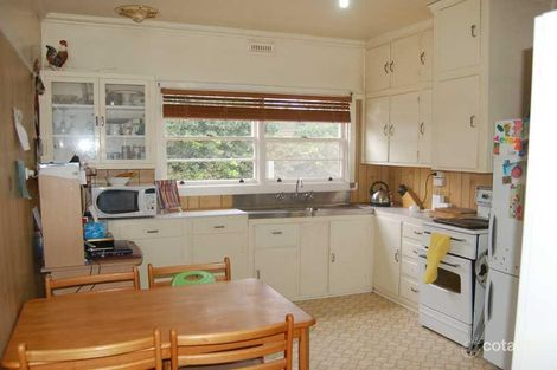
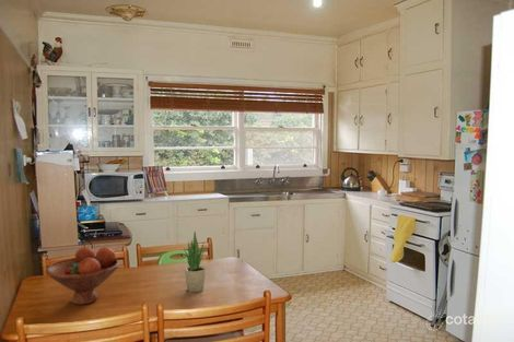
+ fruit bowl [45,246,120,306]
+ potted plant [183,231,207,293]
